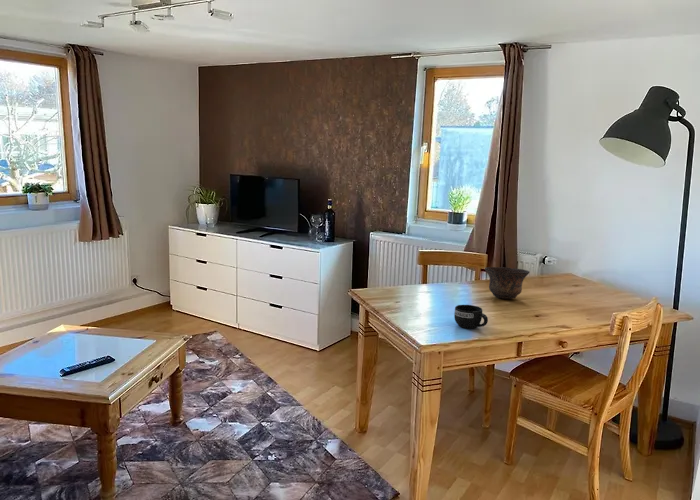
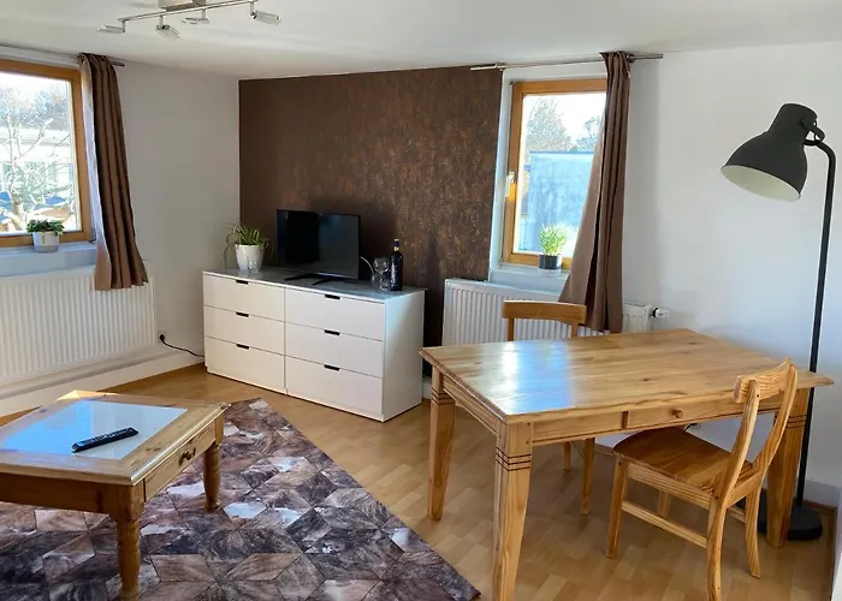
- mug [453,304,489,330]
- bowl [484,266,531,300]
